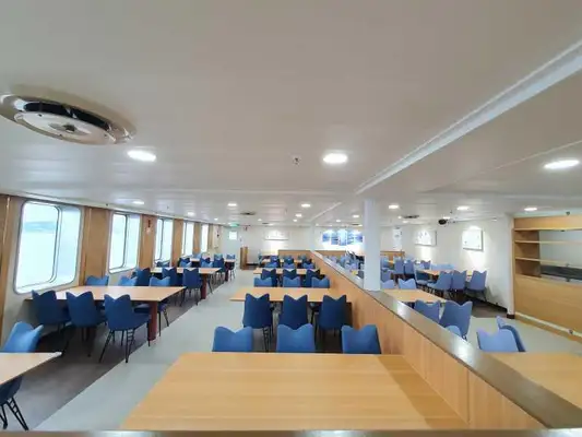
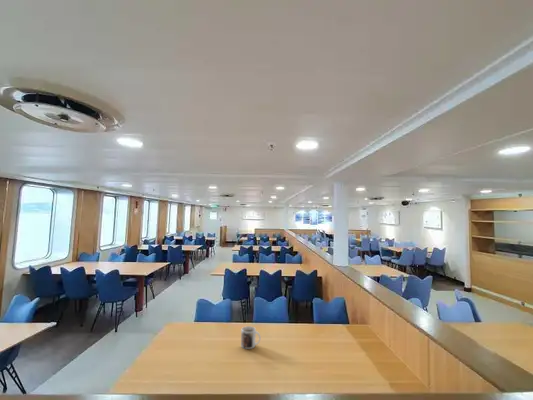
+ mug [240,325,261,350]
